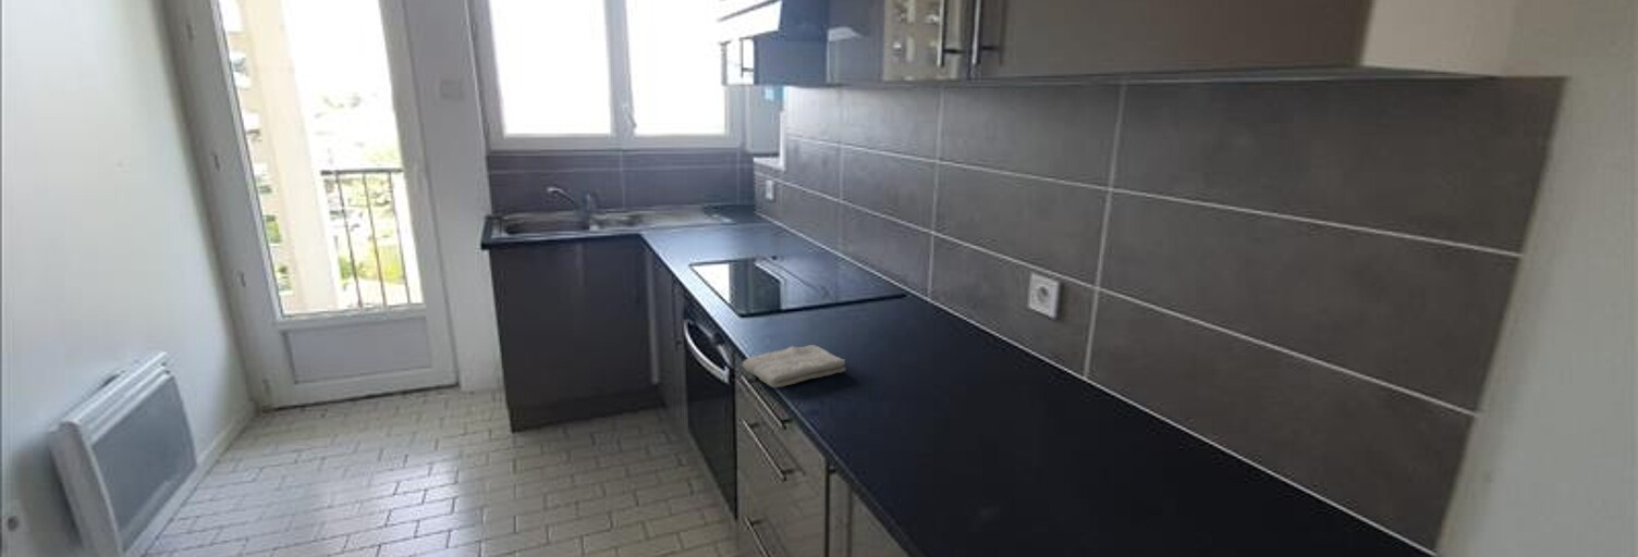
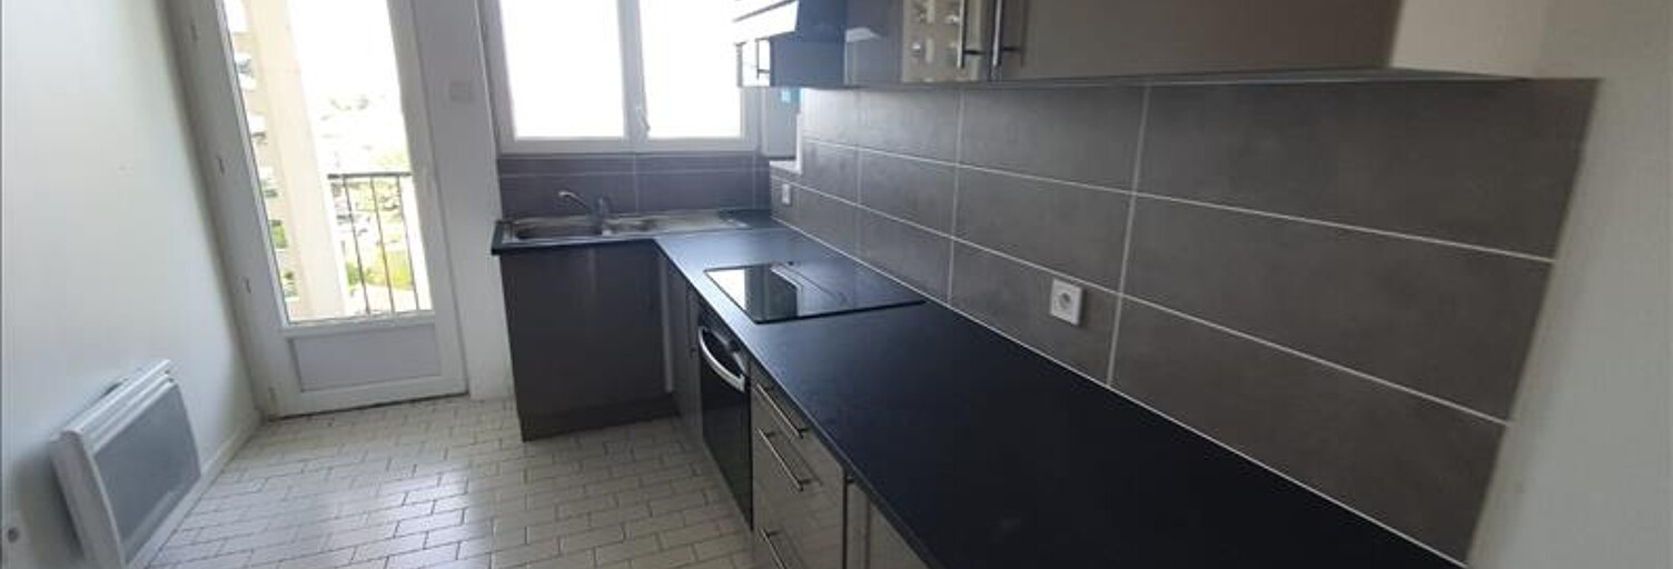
- washcloth [742,344,846,388]
